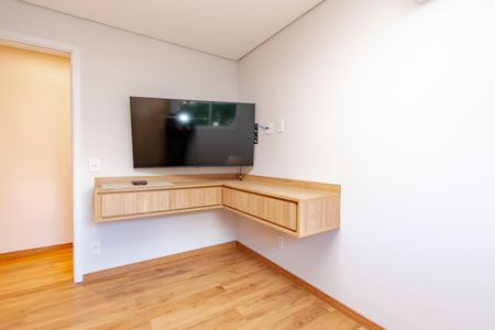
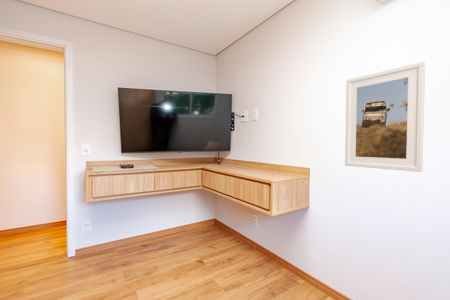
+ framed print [344,60,426,173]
